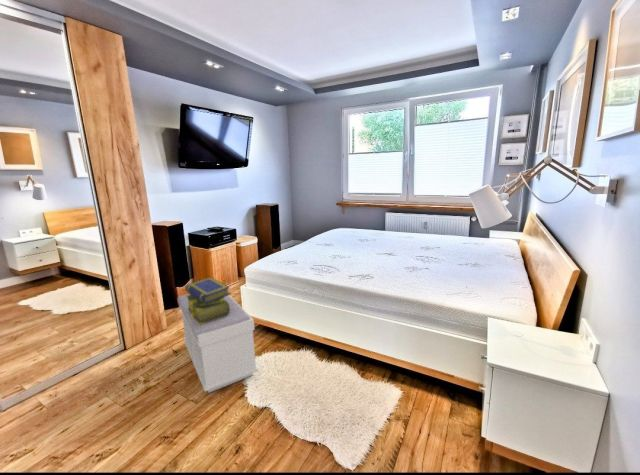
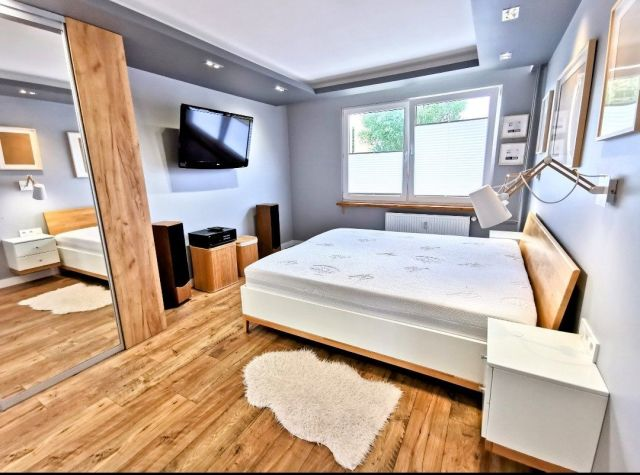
- stack of books [184,276,231,325]
- bench [177,293,259,394]
